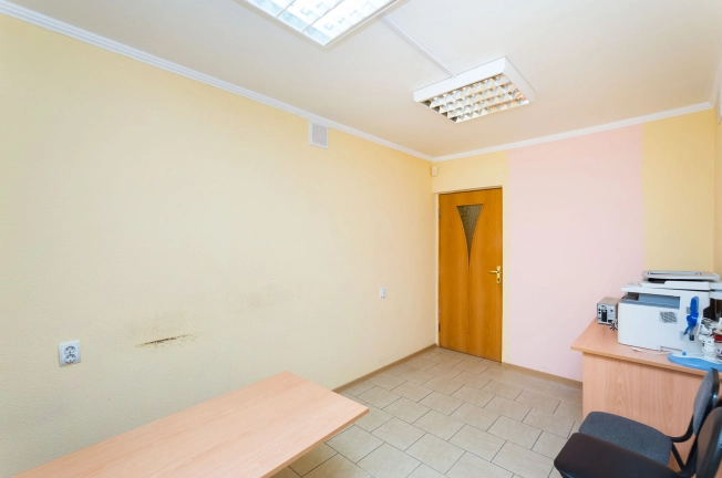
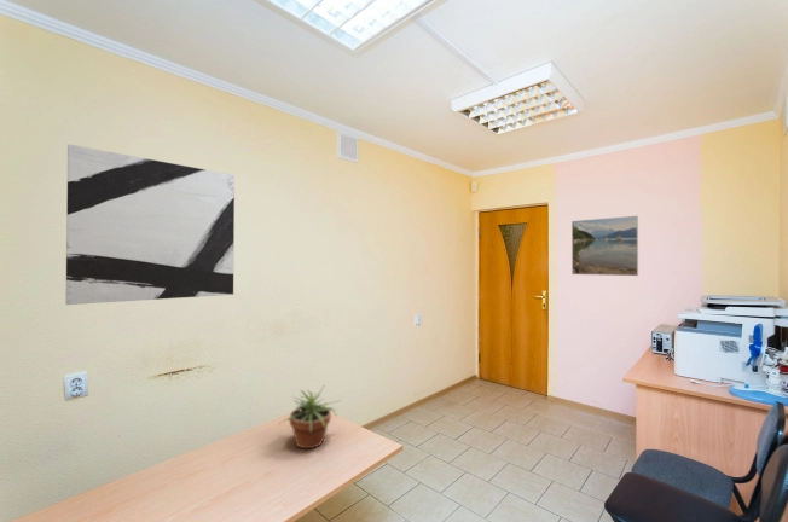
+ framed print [570,215,639,277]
+ wall art [65,144,236,306]
+ potted plant [277,385,343,450]
